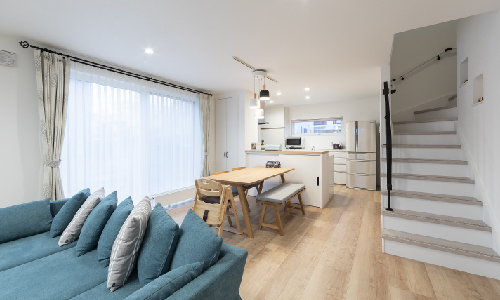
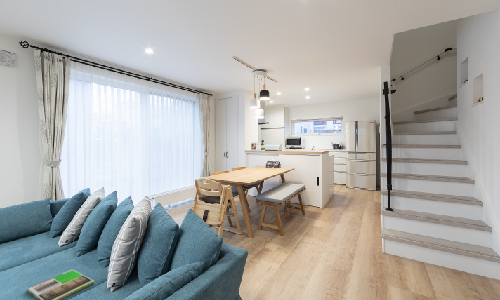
+ magazine [26,268,95,300]
